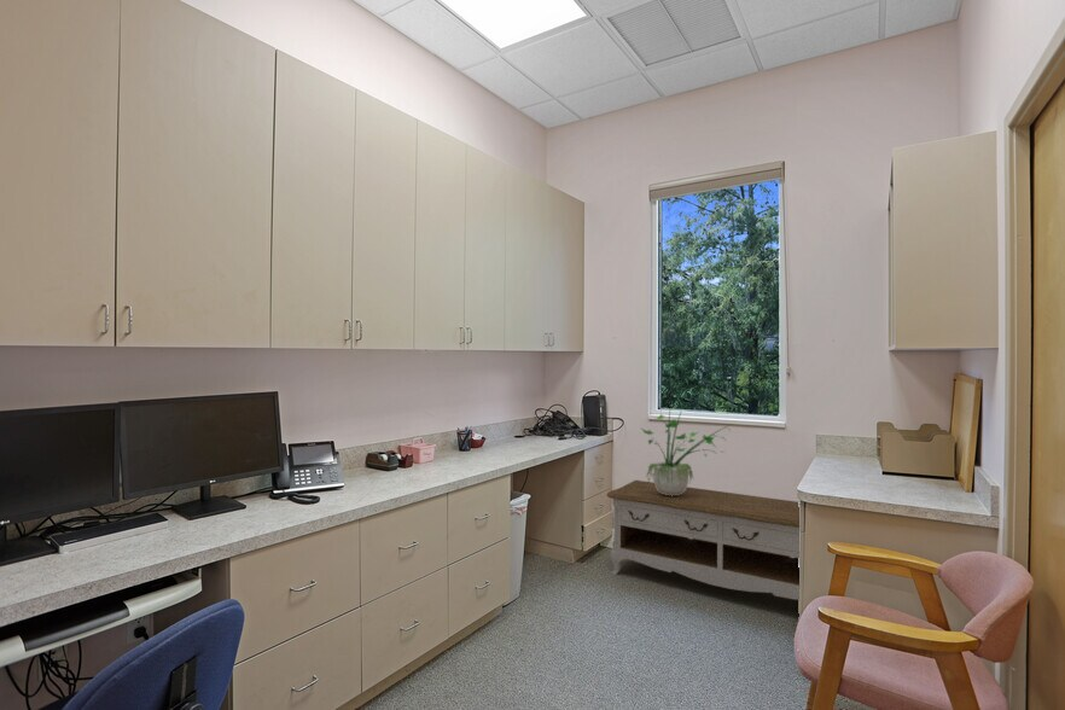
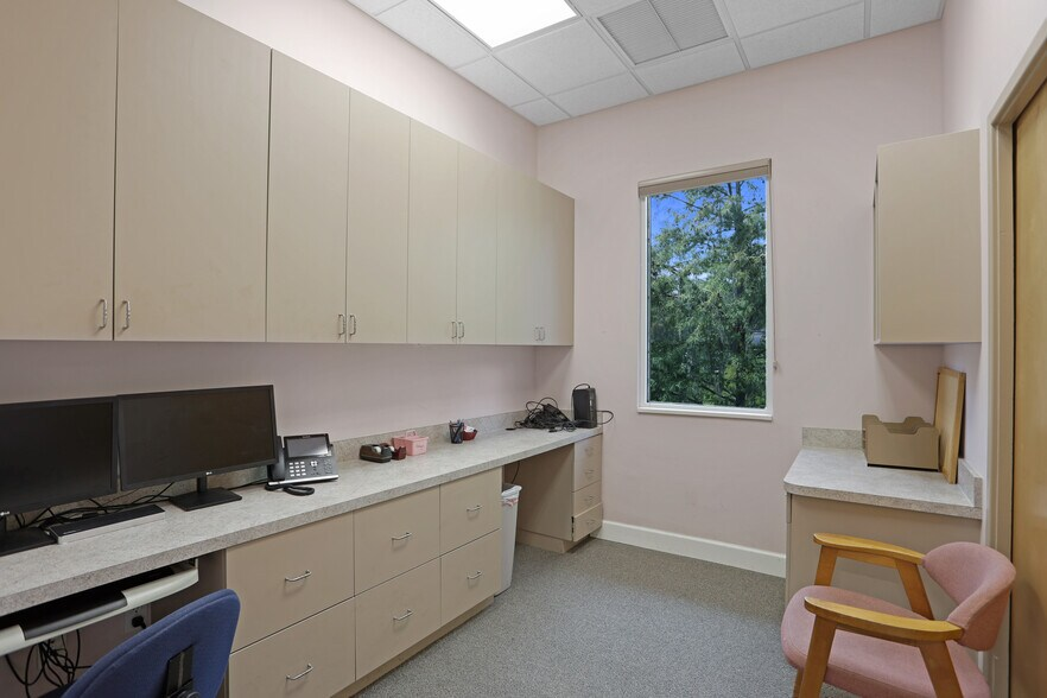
- storage bench [606,479,801,601]
- potted plant [640,396,735,496]
